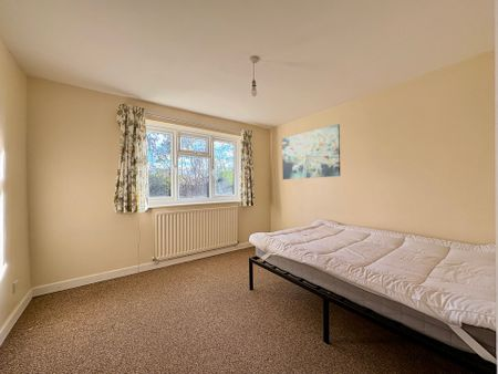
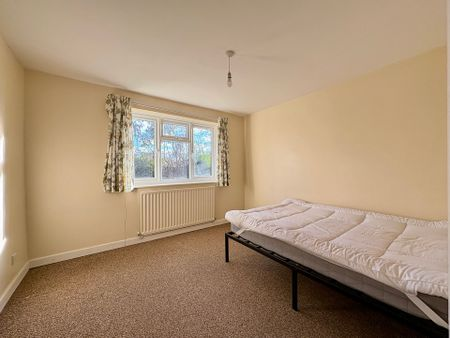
- wall art [281,123,341,180]
